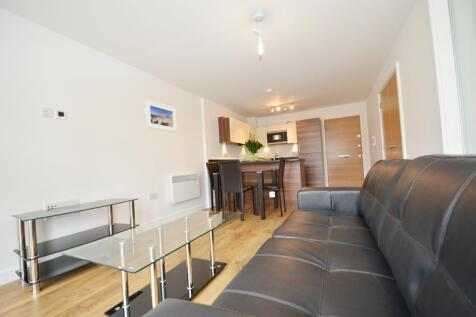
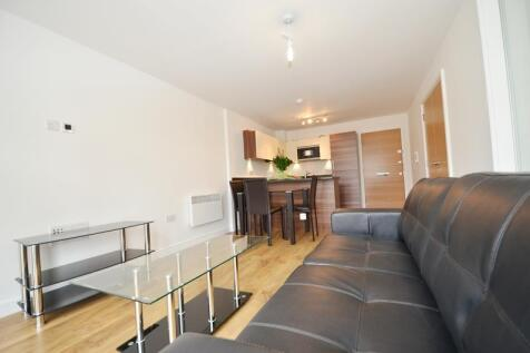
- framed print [144,99,178,133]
